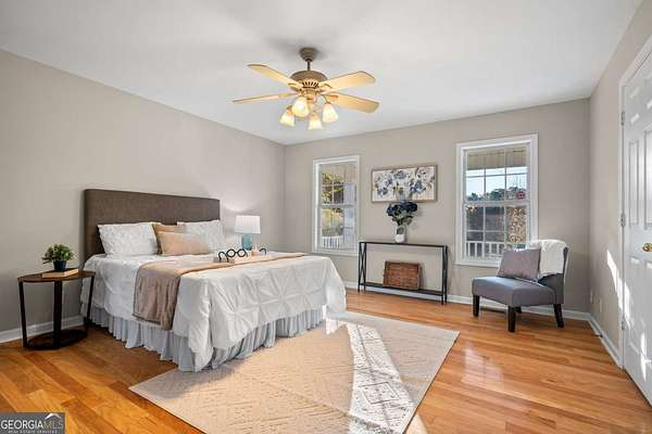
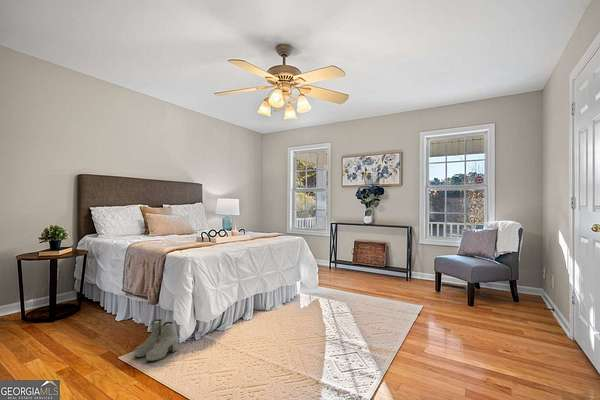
+ boots [133,318,178,362]
